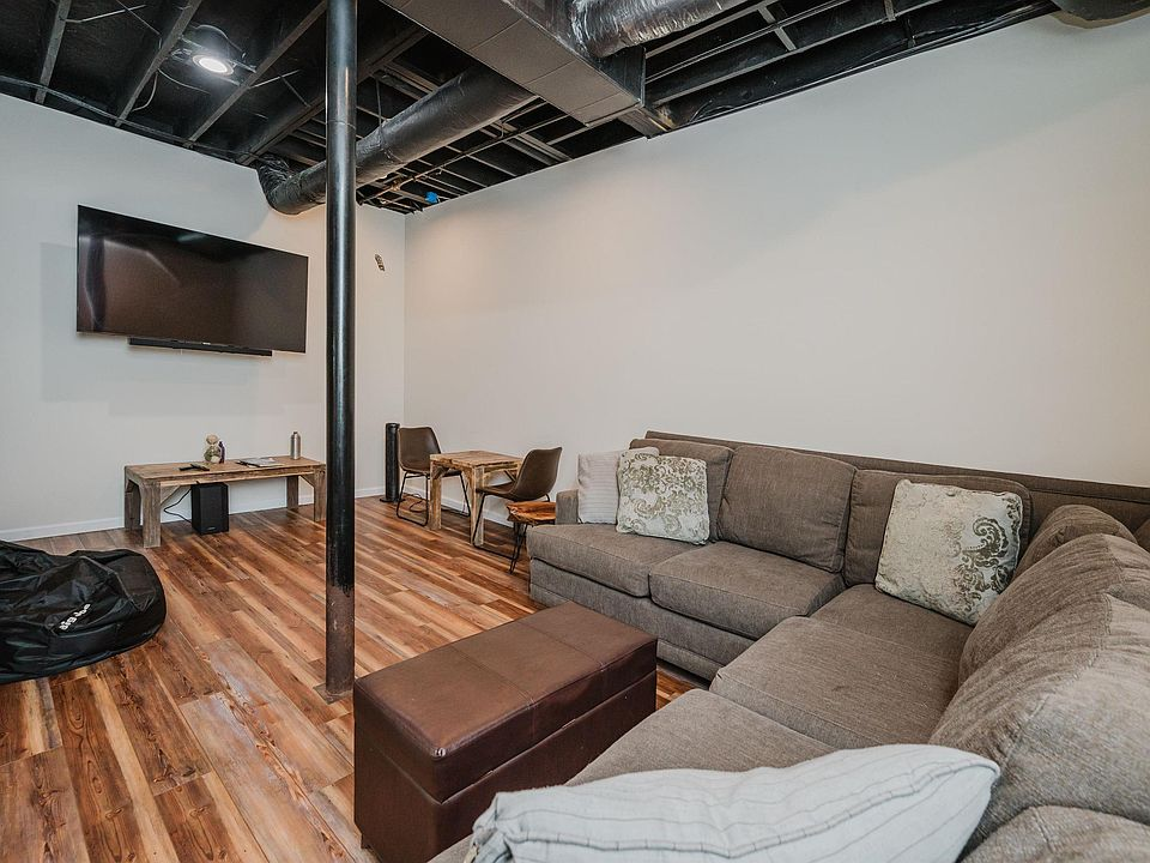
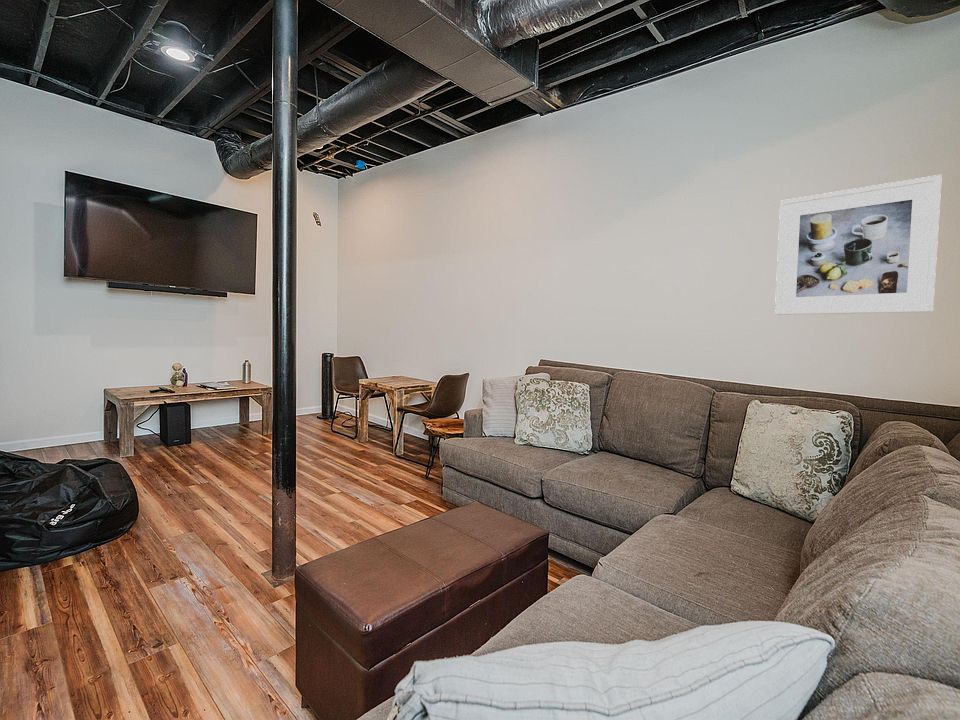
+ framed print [774,174,943,316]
